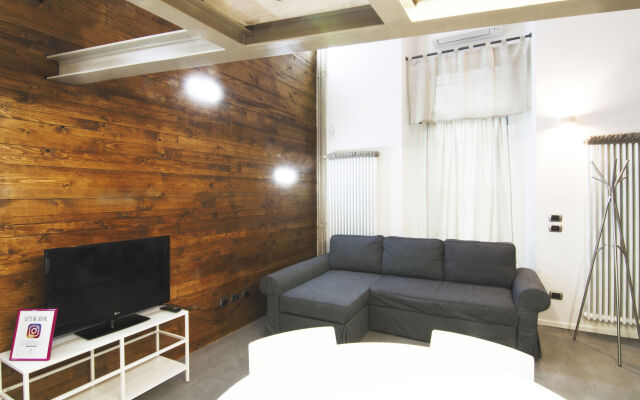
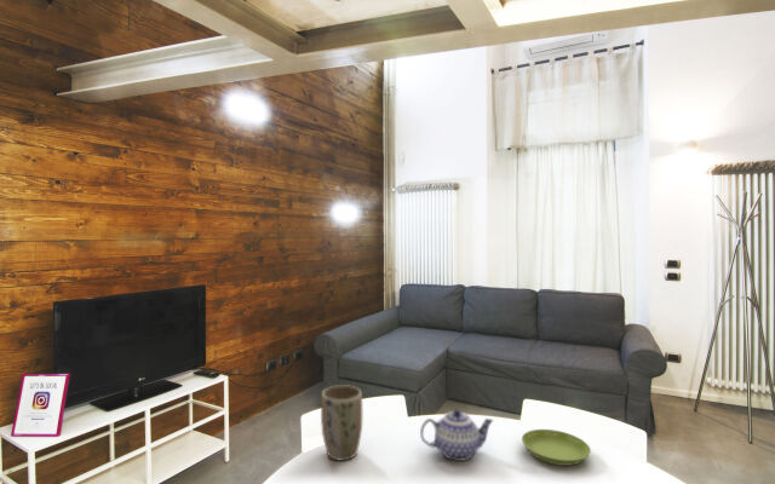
+ saucer [521,428,592,467]
+ teapot [419,408,494,462]
+ plant pot [320,384,363,462]
